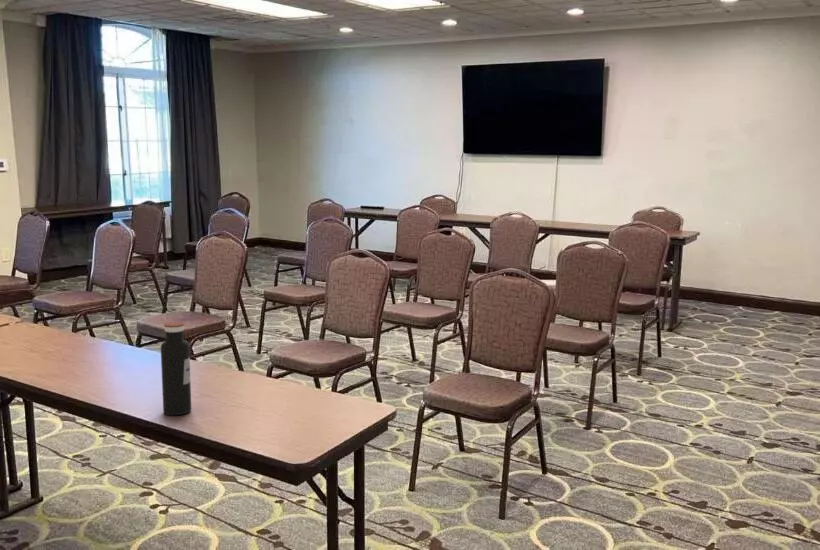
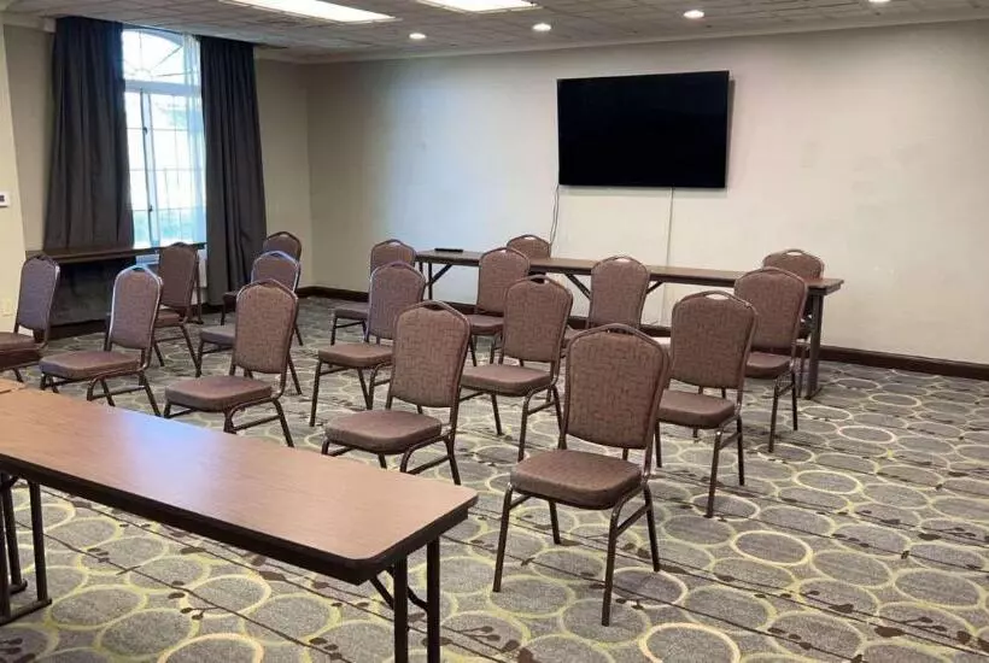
- water bottle [160,321,192,416]
